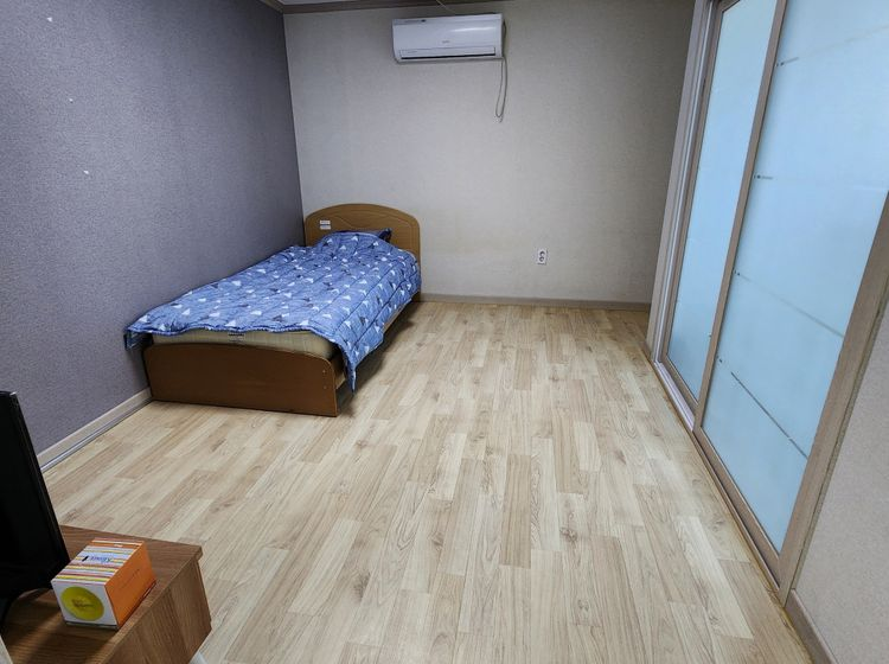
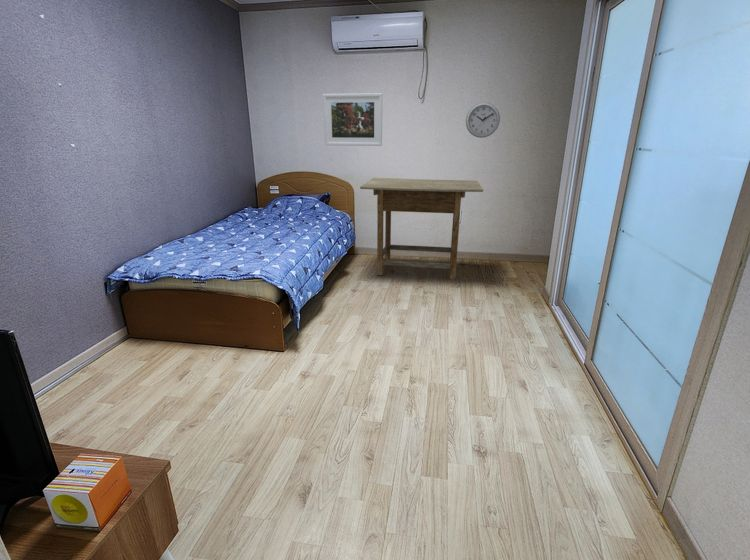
+ desk [359,177,484,281]
+ wall clock [465,101,501,139]
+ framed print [322,92,383,147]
